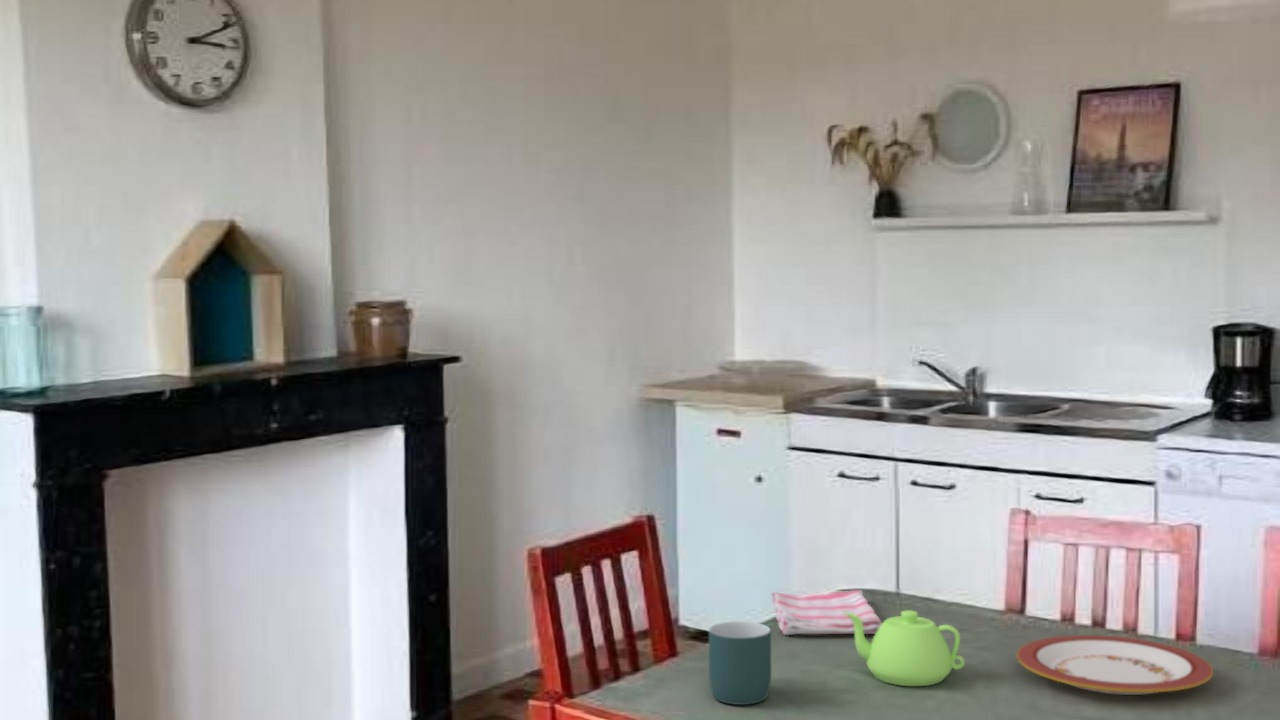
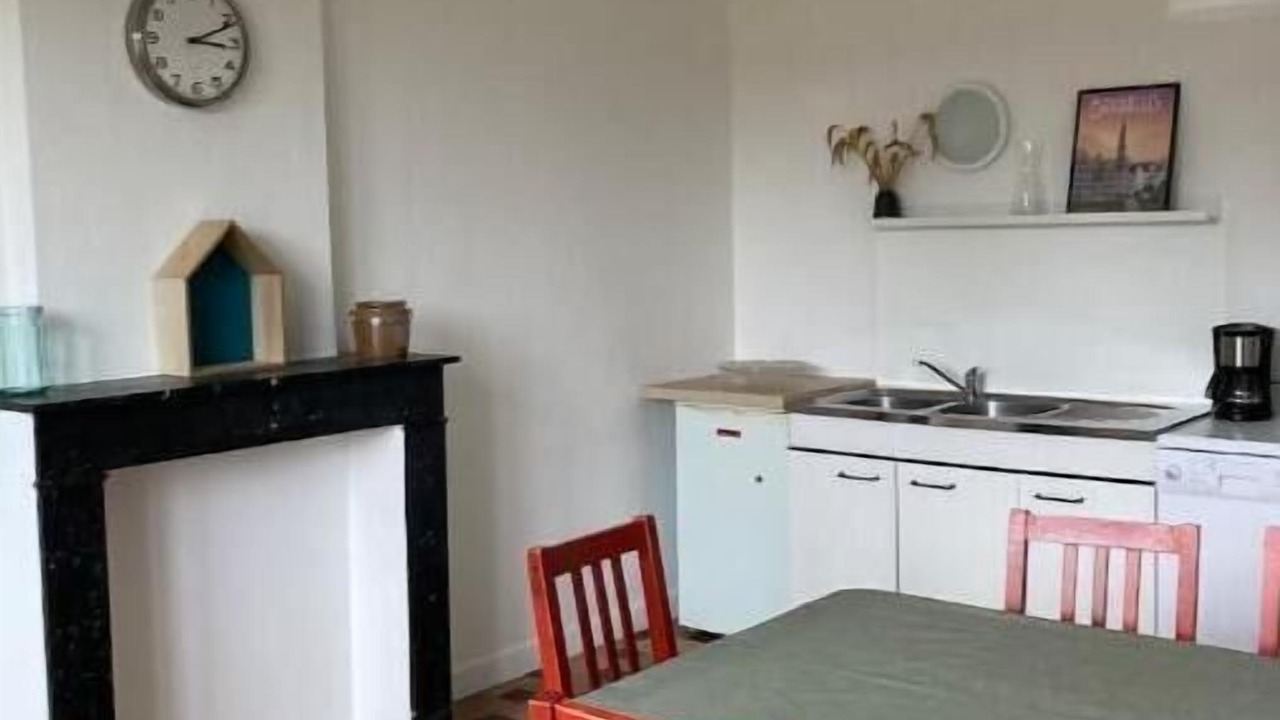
- dish towel [770,589,883,636]
- mug [708,620,772,706]
- plate [1016,634,1214,696]
- teapot [844,609,965,687]
